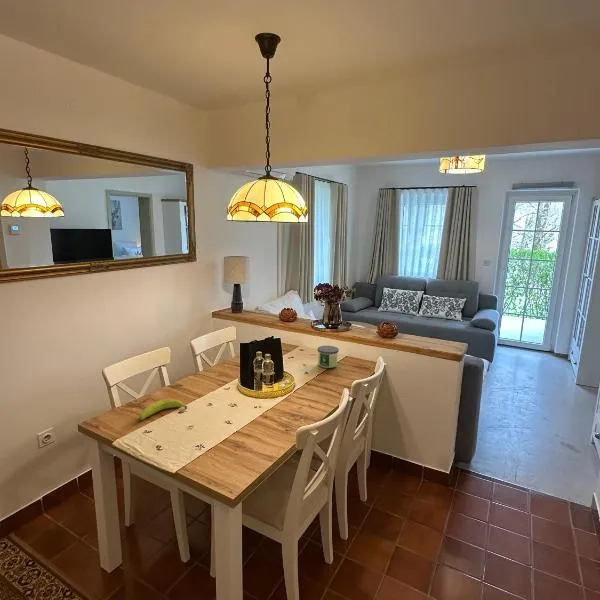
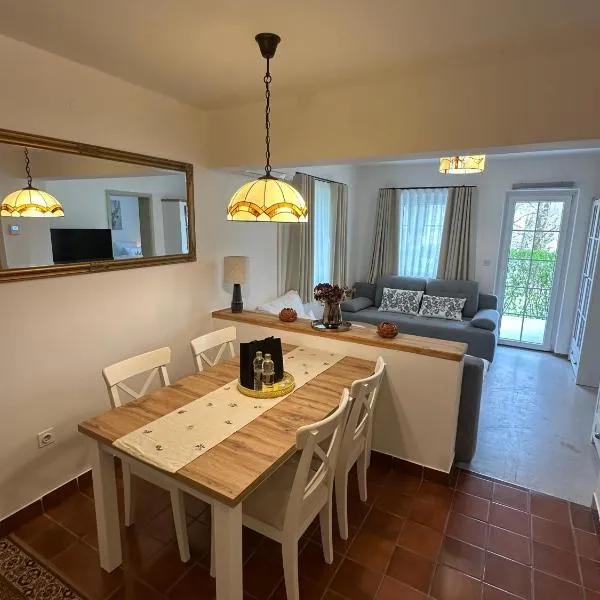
- fruit [139,398,188,421]
- candle [317,345,340,369]
